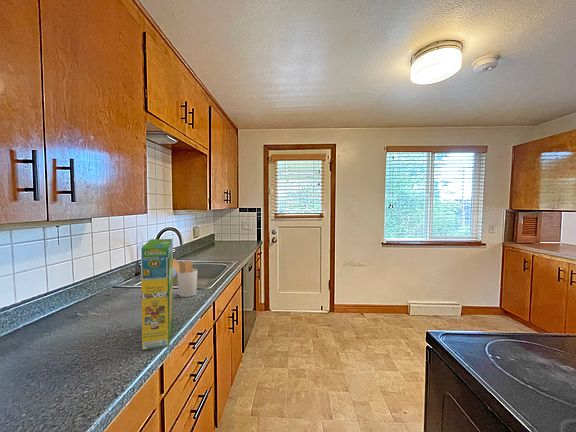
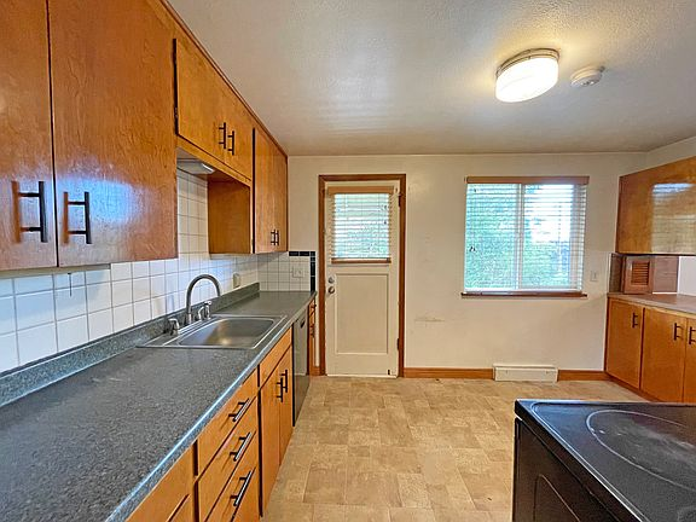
- utensil holder [173,258,198,298]
- cereal box [140,238,174,351]
